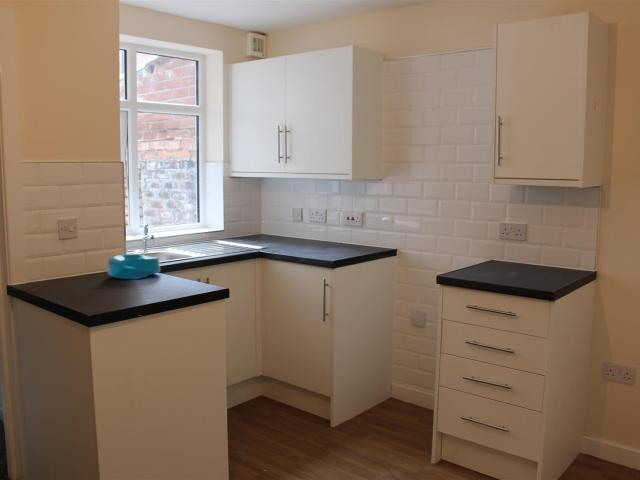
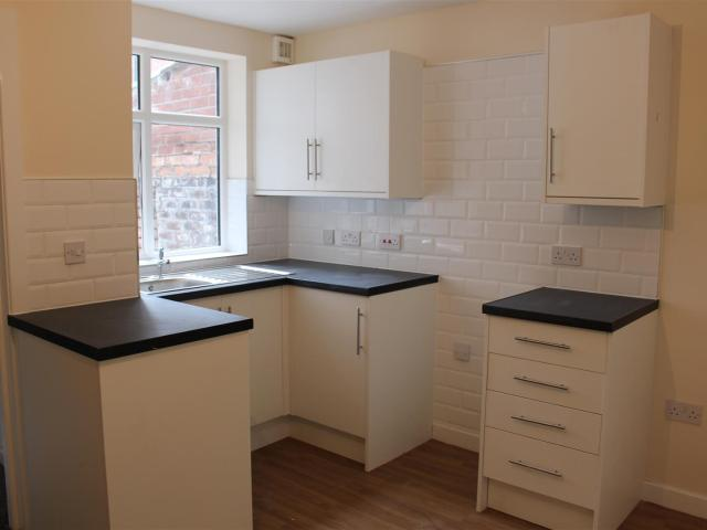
- bowl [107,253,161,280]
